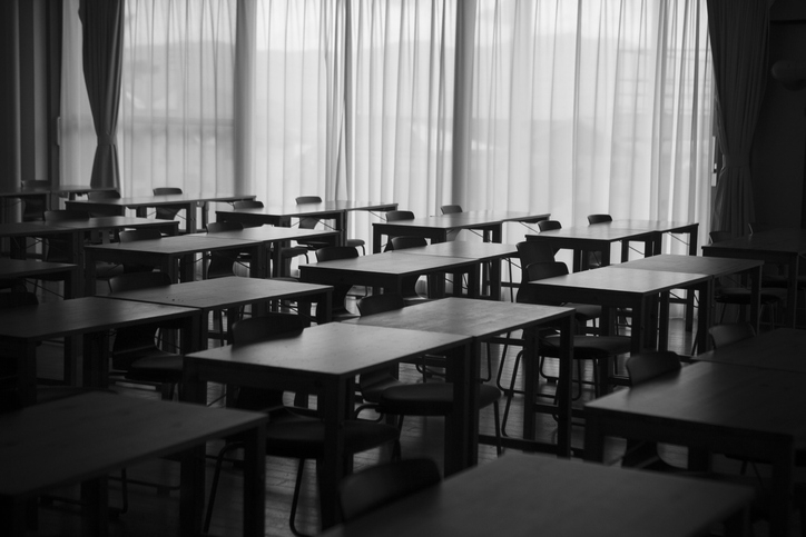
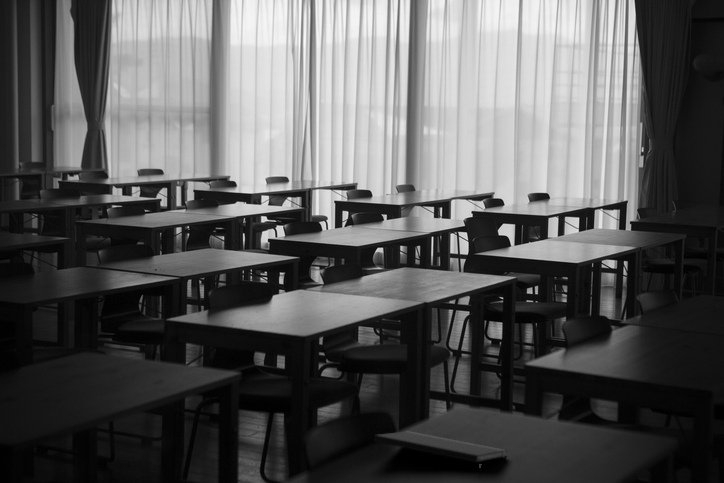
+ notepad [373,430,508,480]
